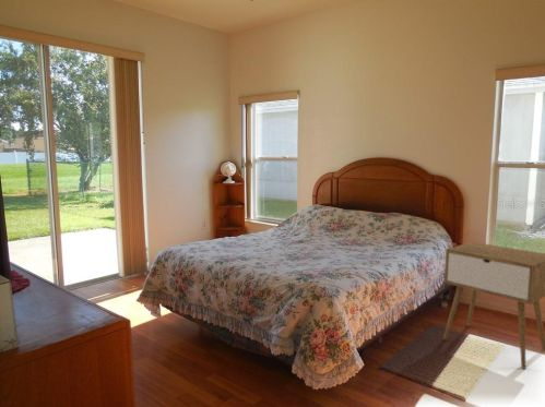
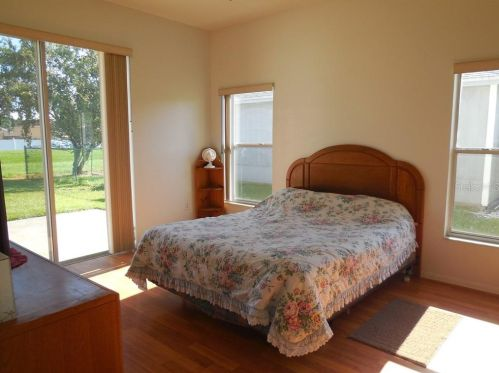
- nightstand [442,241,545,370]
